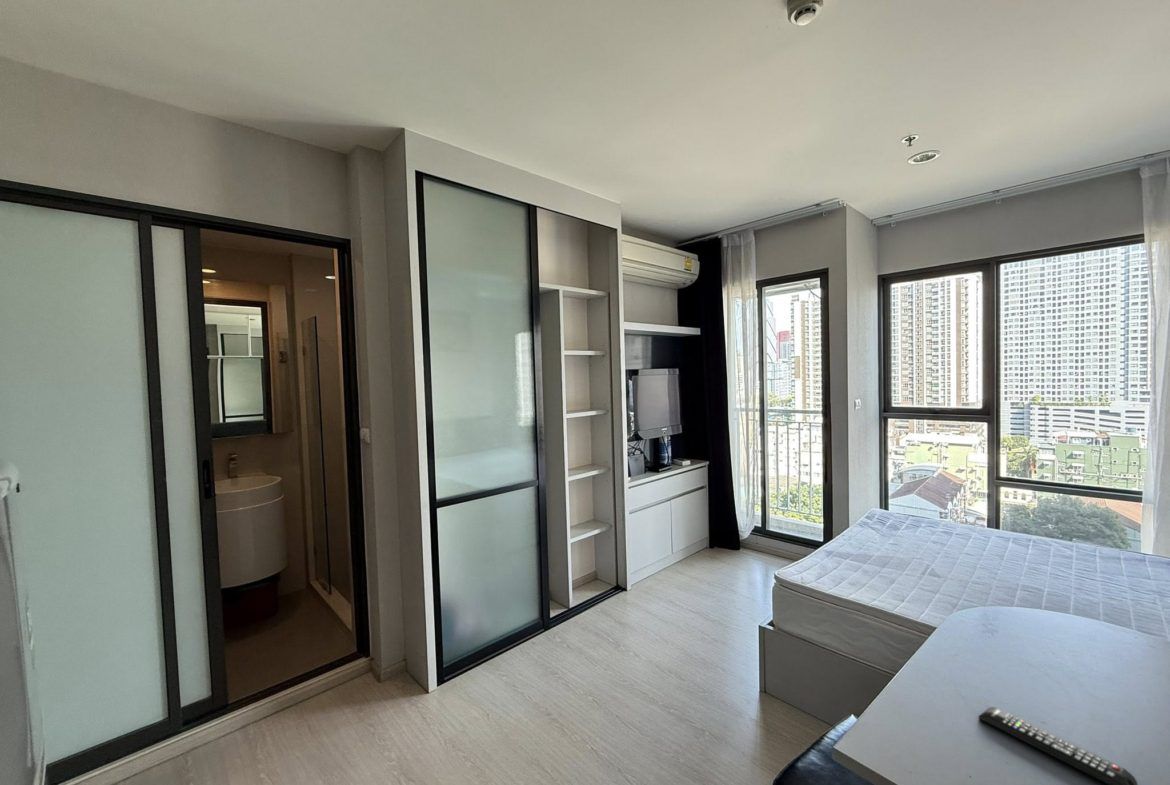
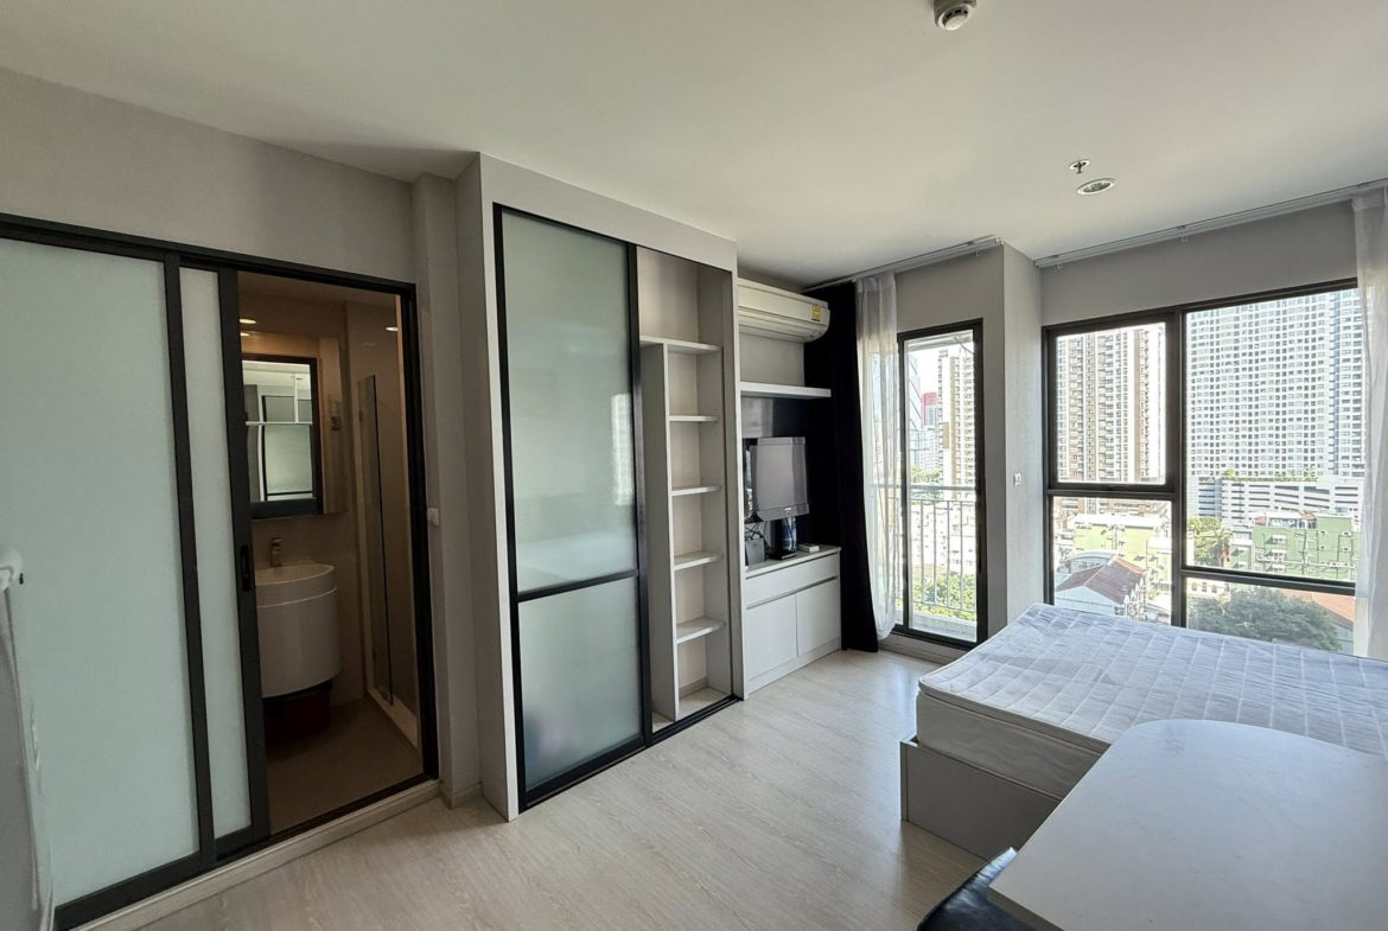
- remote control [977,706,1139,785]
